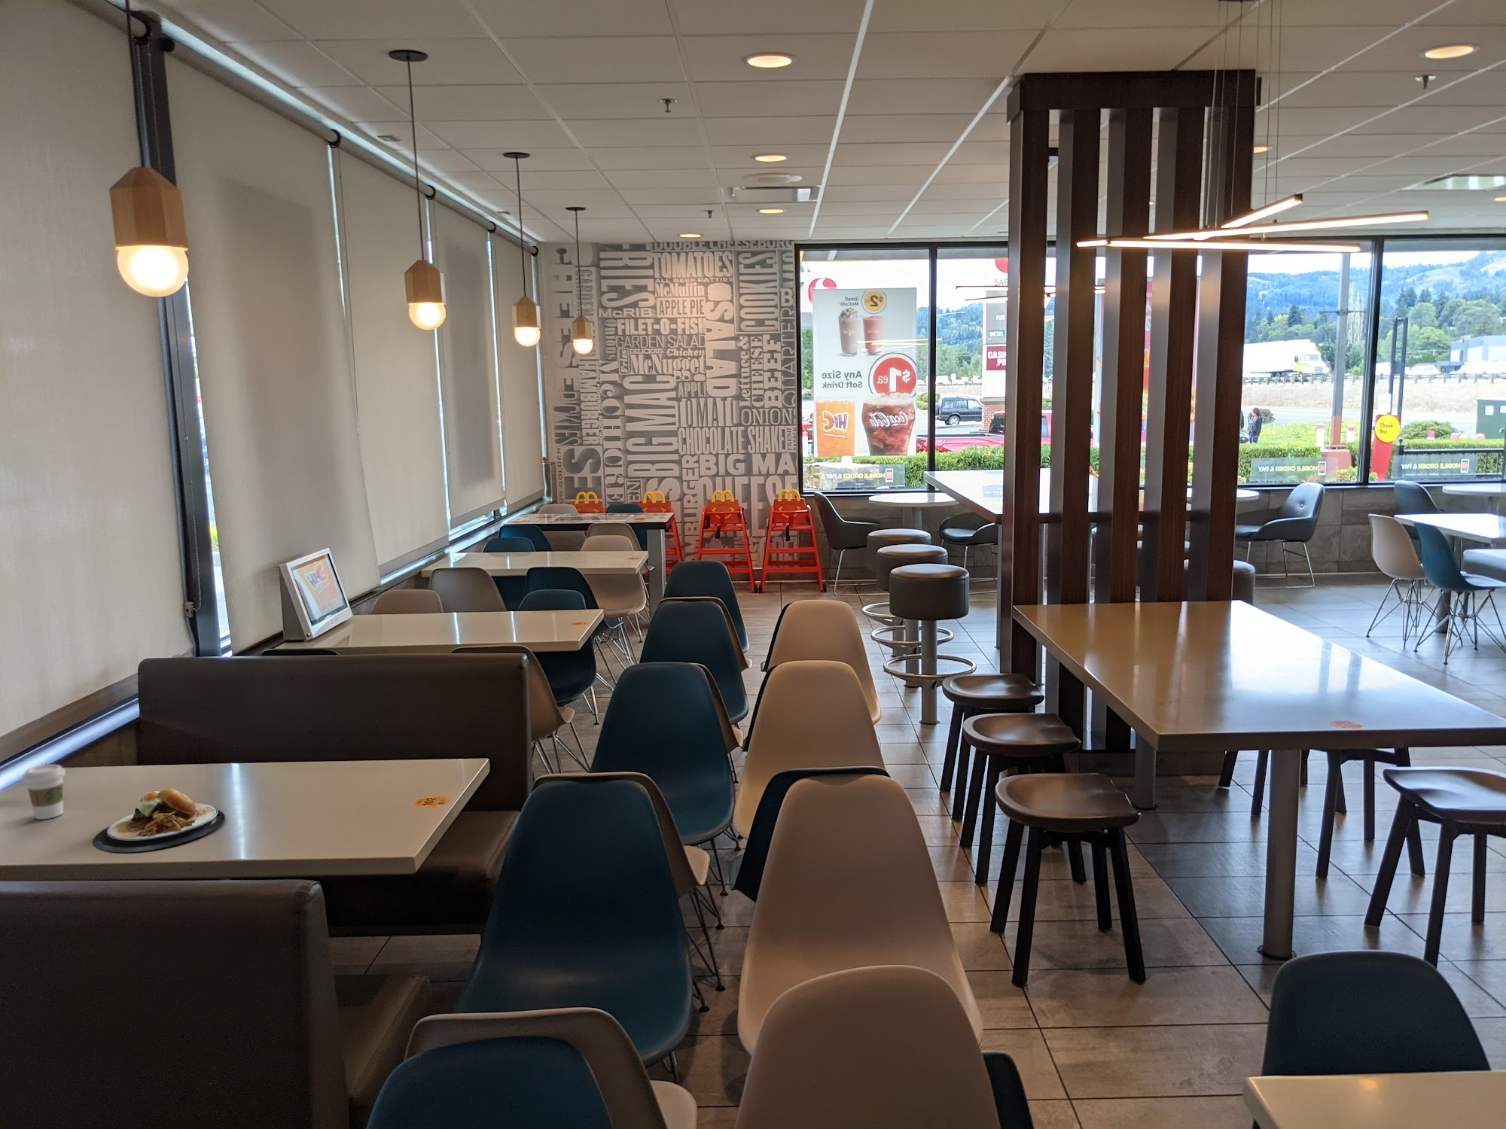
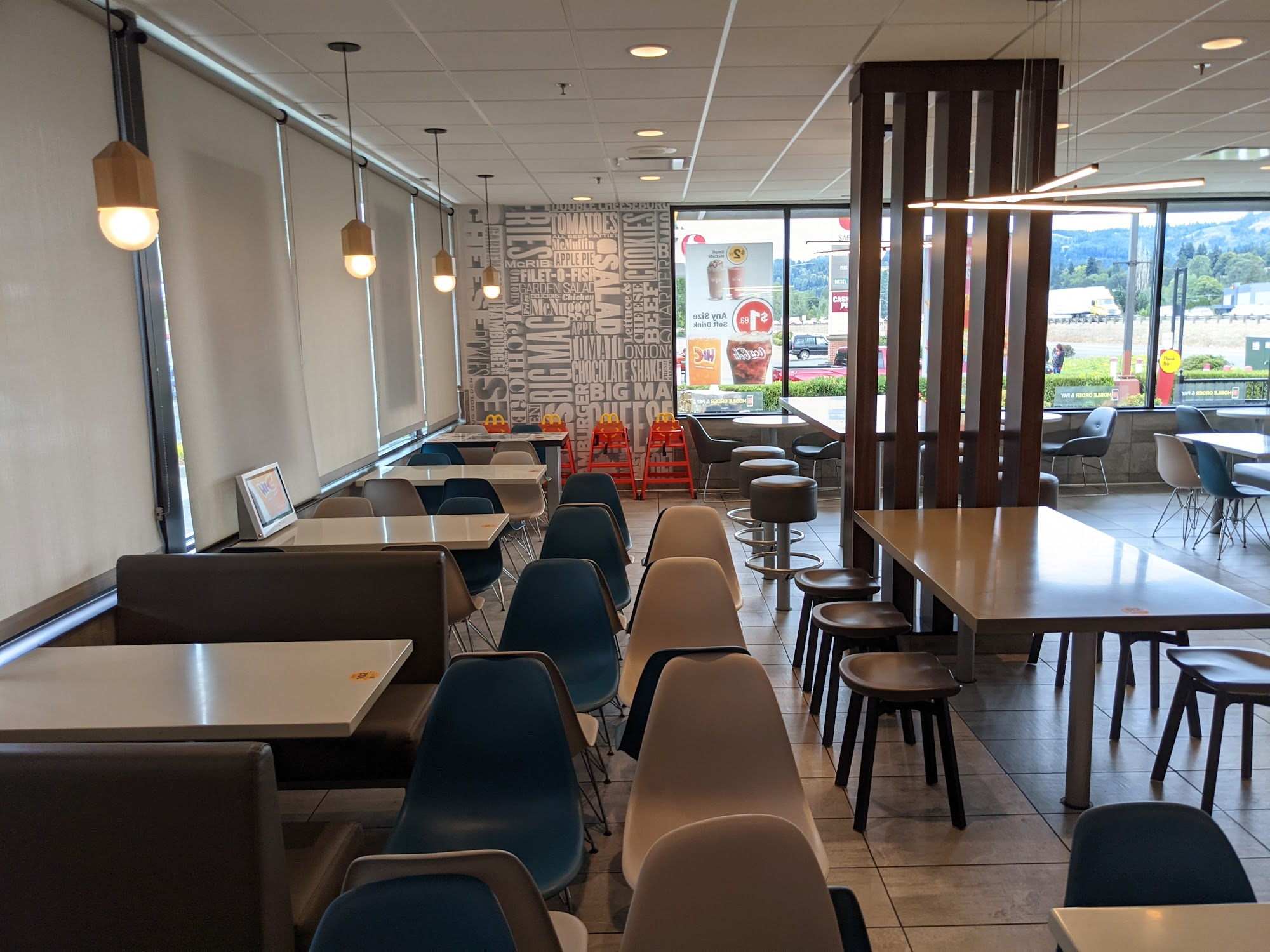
- coffee cup [21,764,66,821]
- plate [92,787,225,853]
